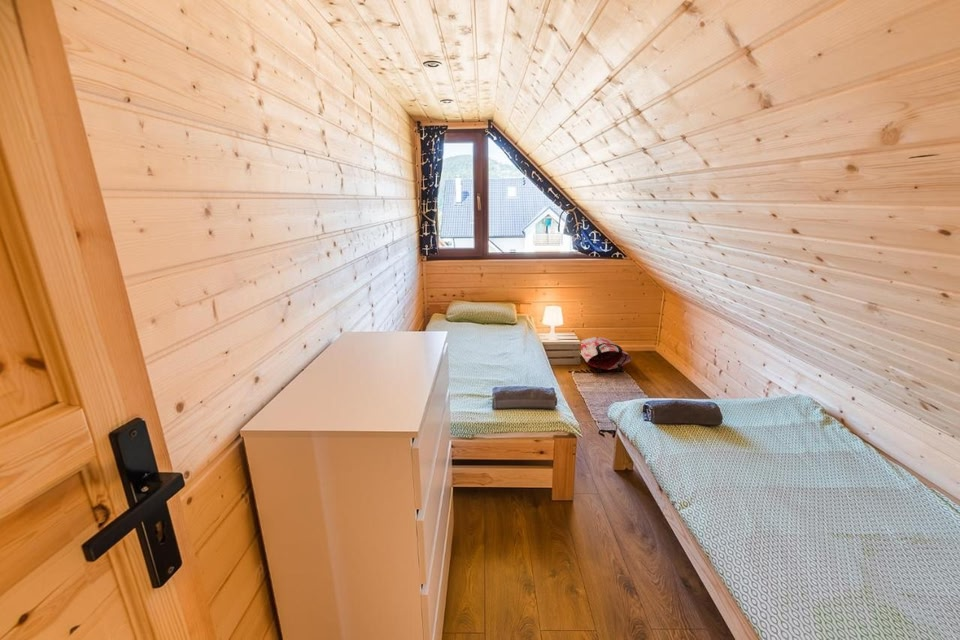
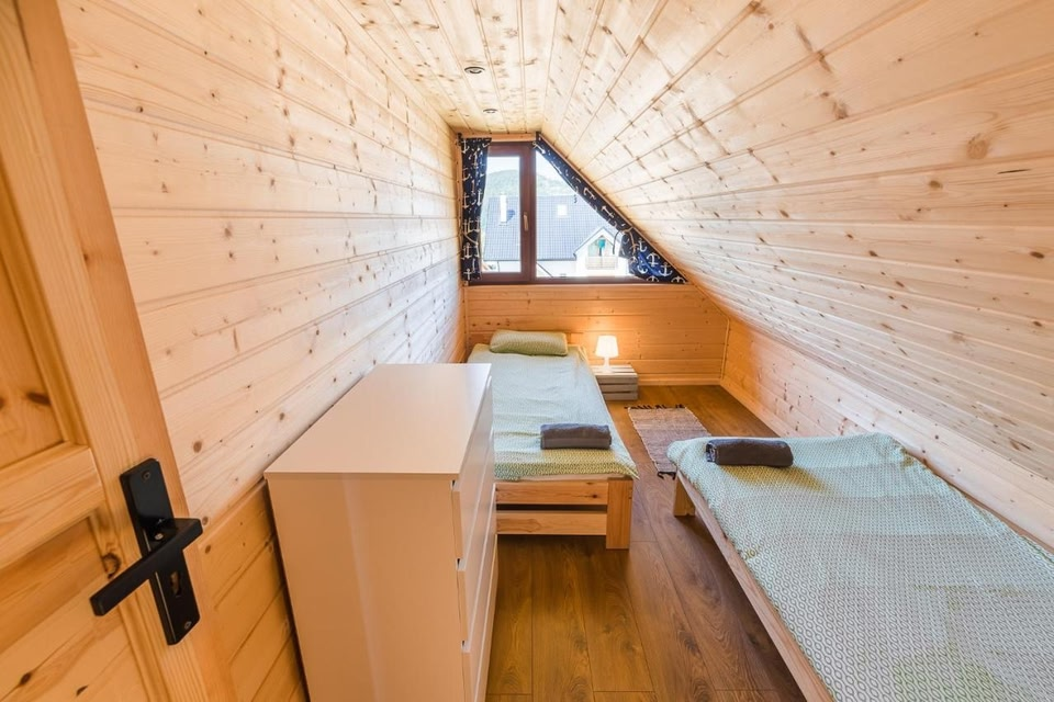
- bag [579,336,633,373]
